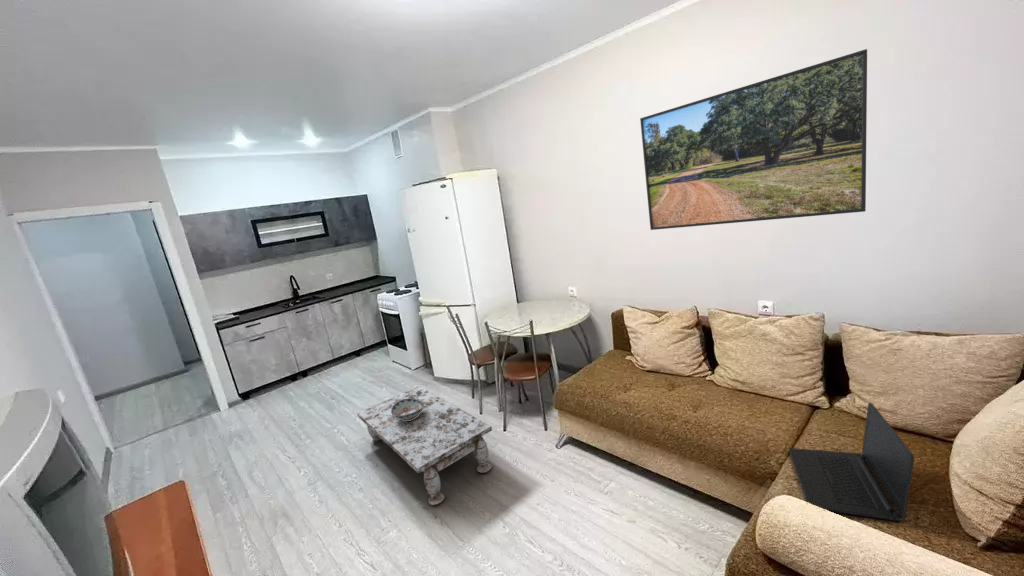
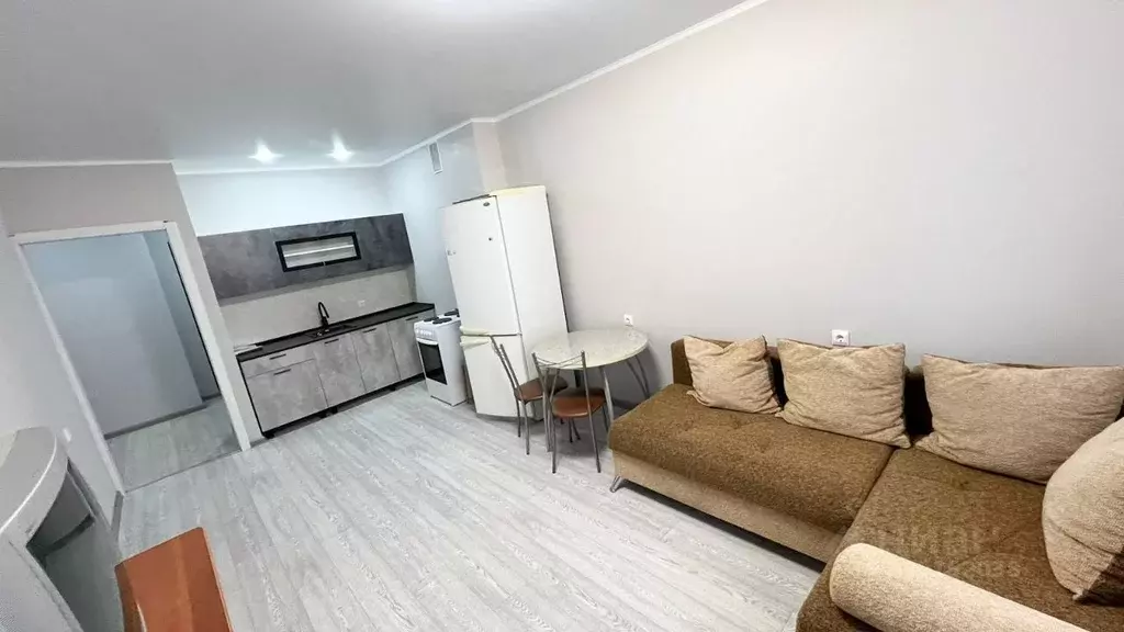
- laptop [788,401,915,522]
- decorative bowl [391,398,424,421]
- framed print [639,48,868,231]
- coffee table [356,385,493,506]
